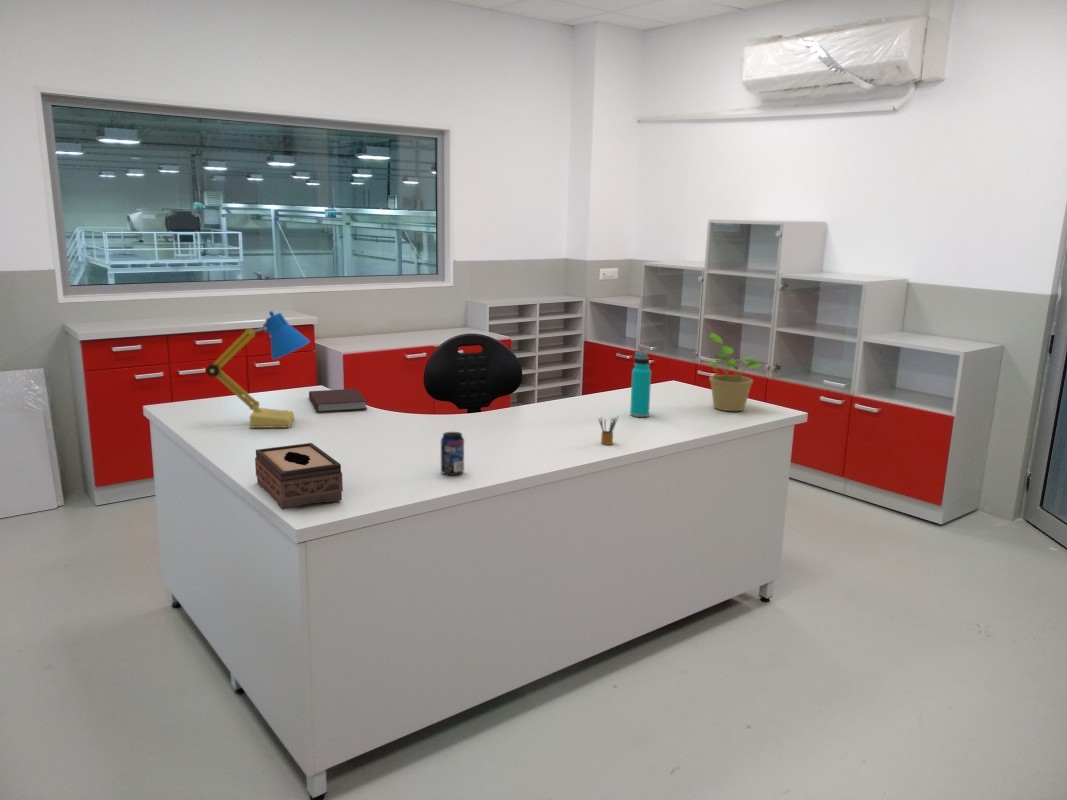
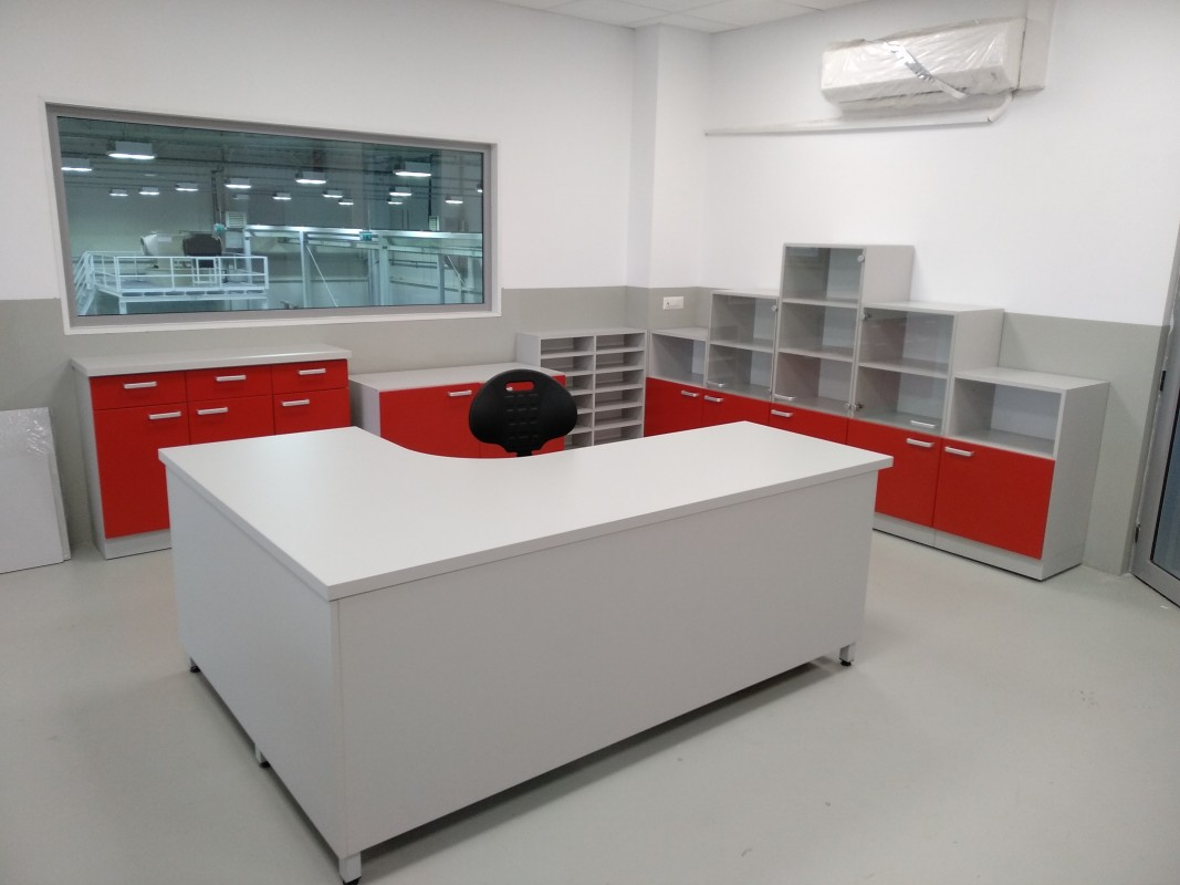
- beverage can [440,431,465,476]
- notebook [308,388,368,413]
- tissue box [254,442,344,511]
- water bottle [629,351,652,418]
- desk lamp [205,310,311,429]
- potted plant [705,332,763,412]
- pencil box [597,416,619,446]
